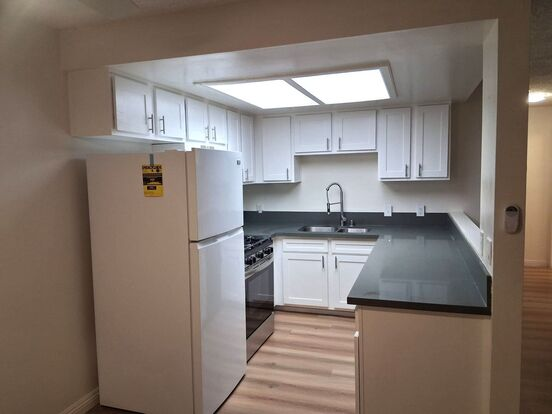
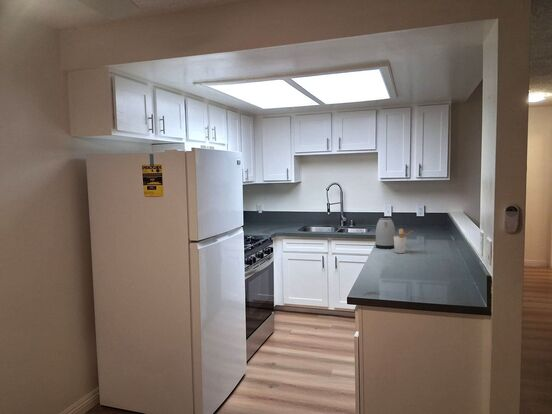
+ utensil holder [393,228,413,254]
+ kettle [375,216,396,249]
